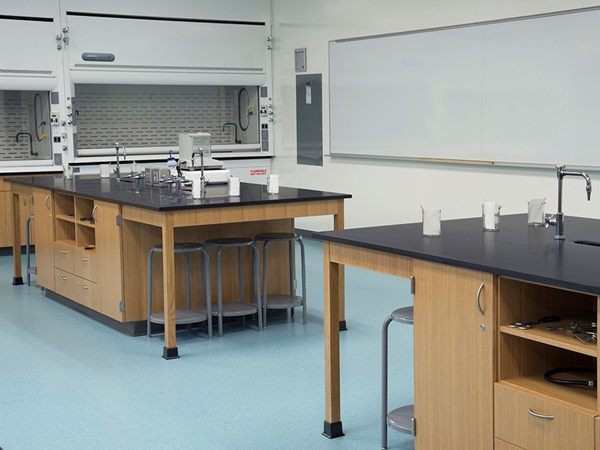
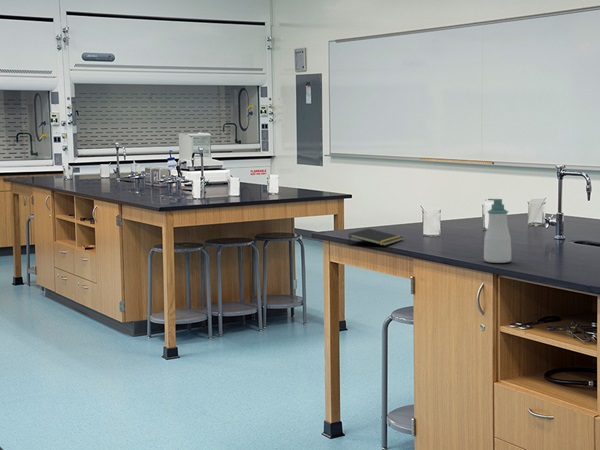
+ soap bottle [483,198,512,264]
+ notepad [347,228,404,247]
